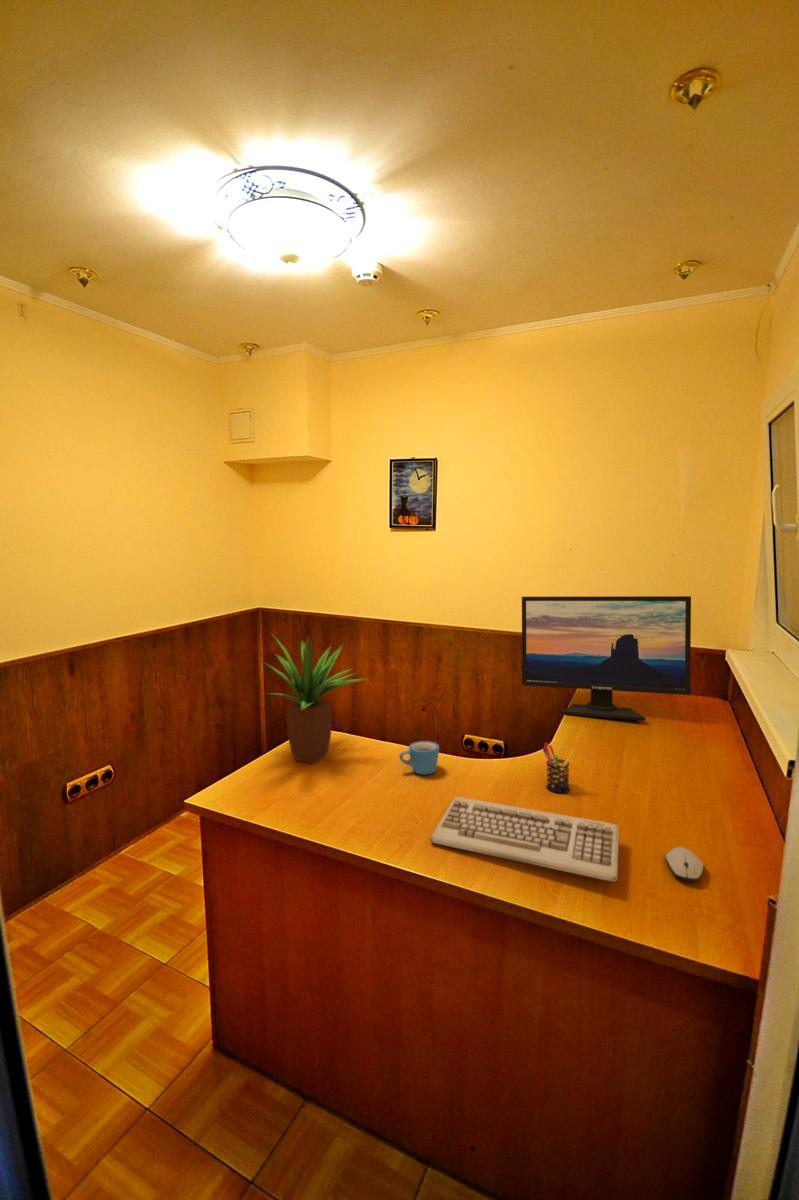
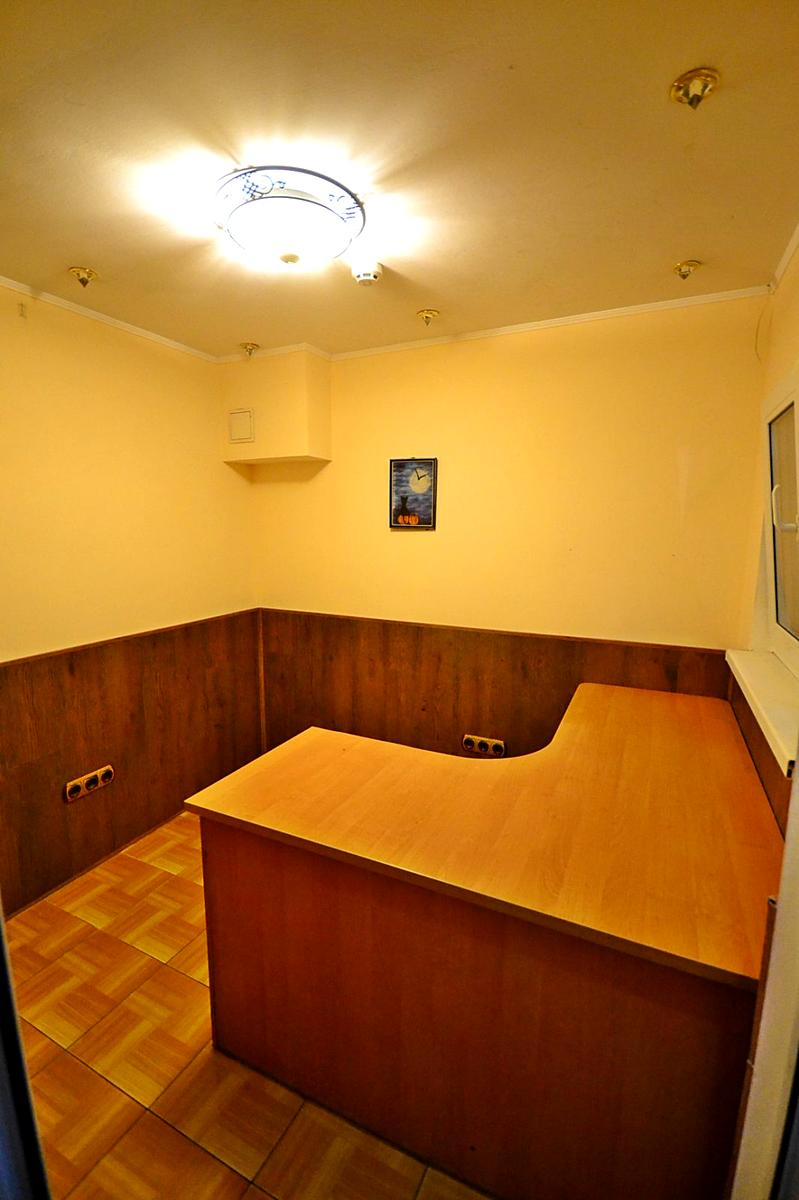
- potted plant [262,632,369,765]
- pen holder [541,742,575,794]
- keyboard [429,796,620,883]
- computer monitor [521,595,692,722]
- computer mouse [664,846,705,883]
- mug [398,740,440,776]
